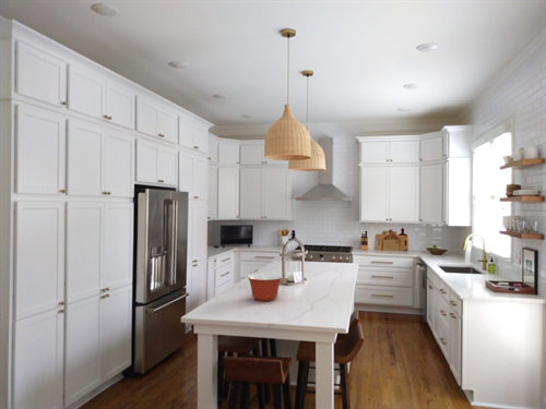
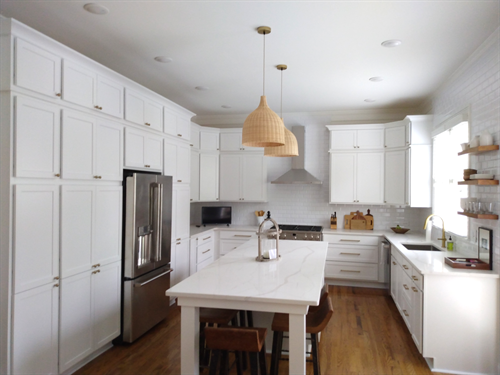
- mixing bowl [246,273,284,302]
